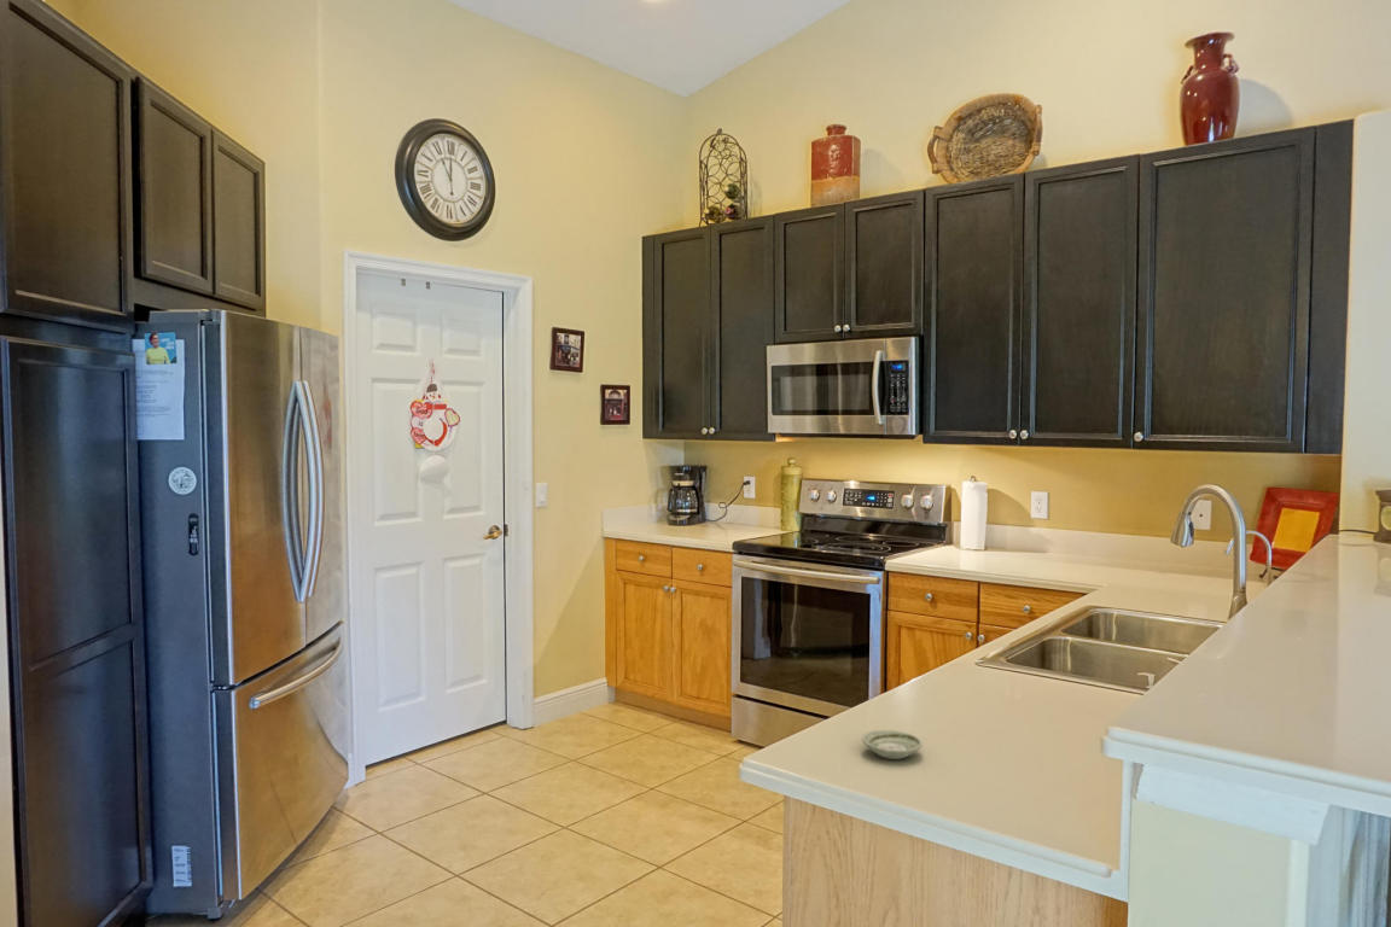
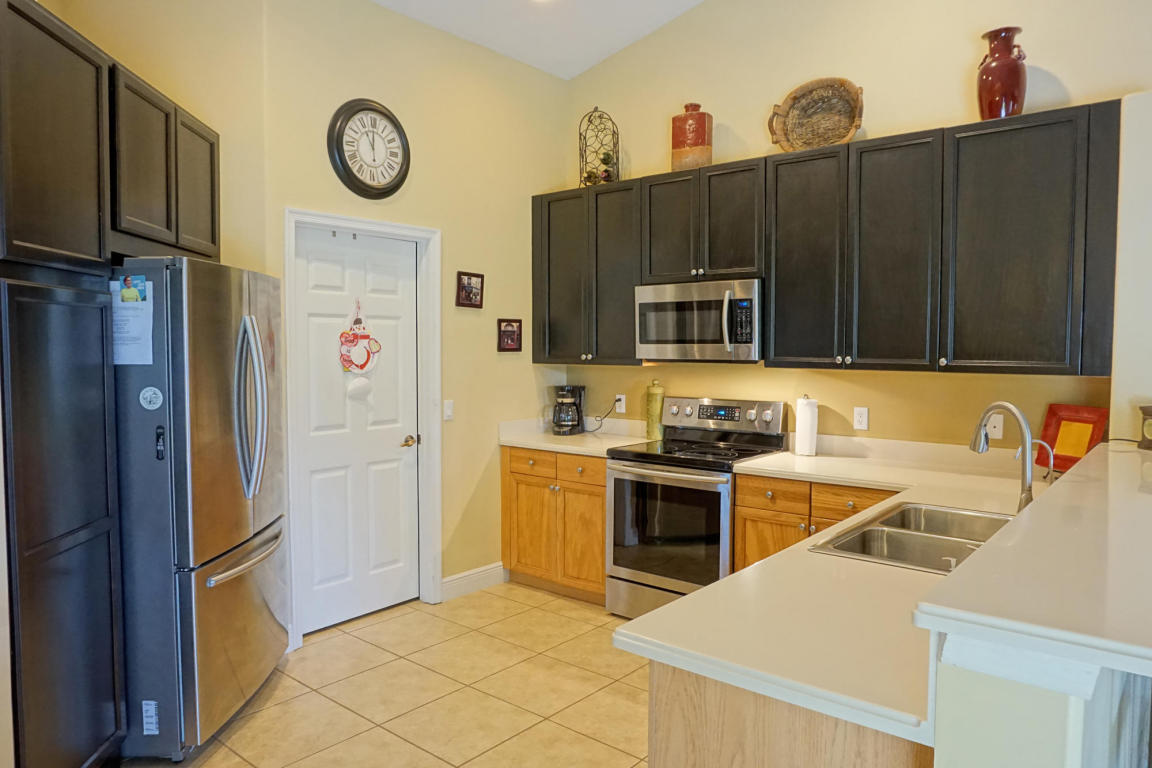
- saucer [861,729,924,760]
